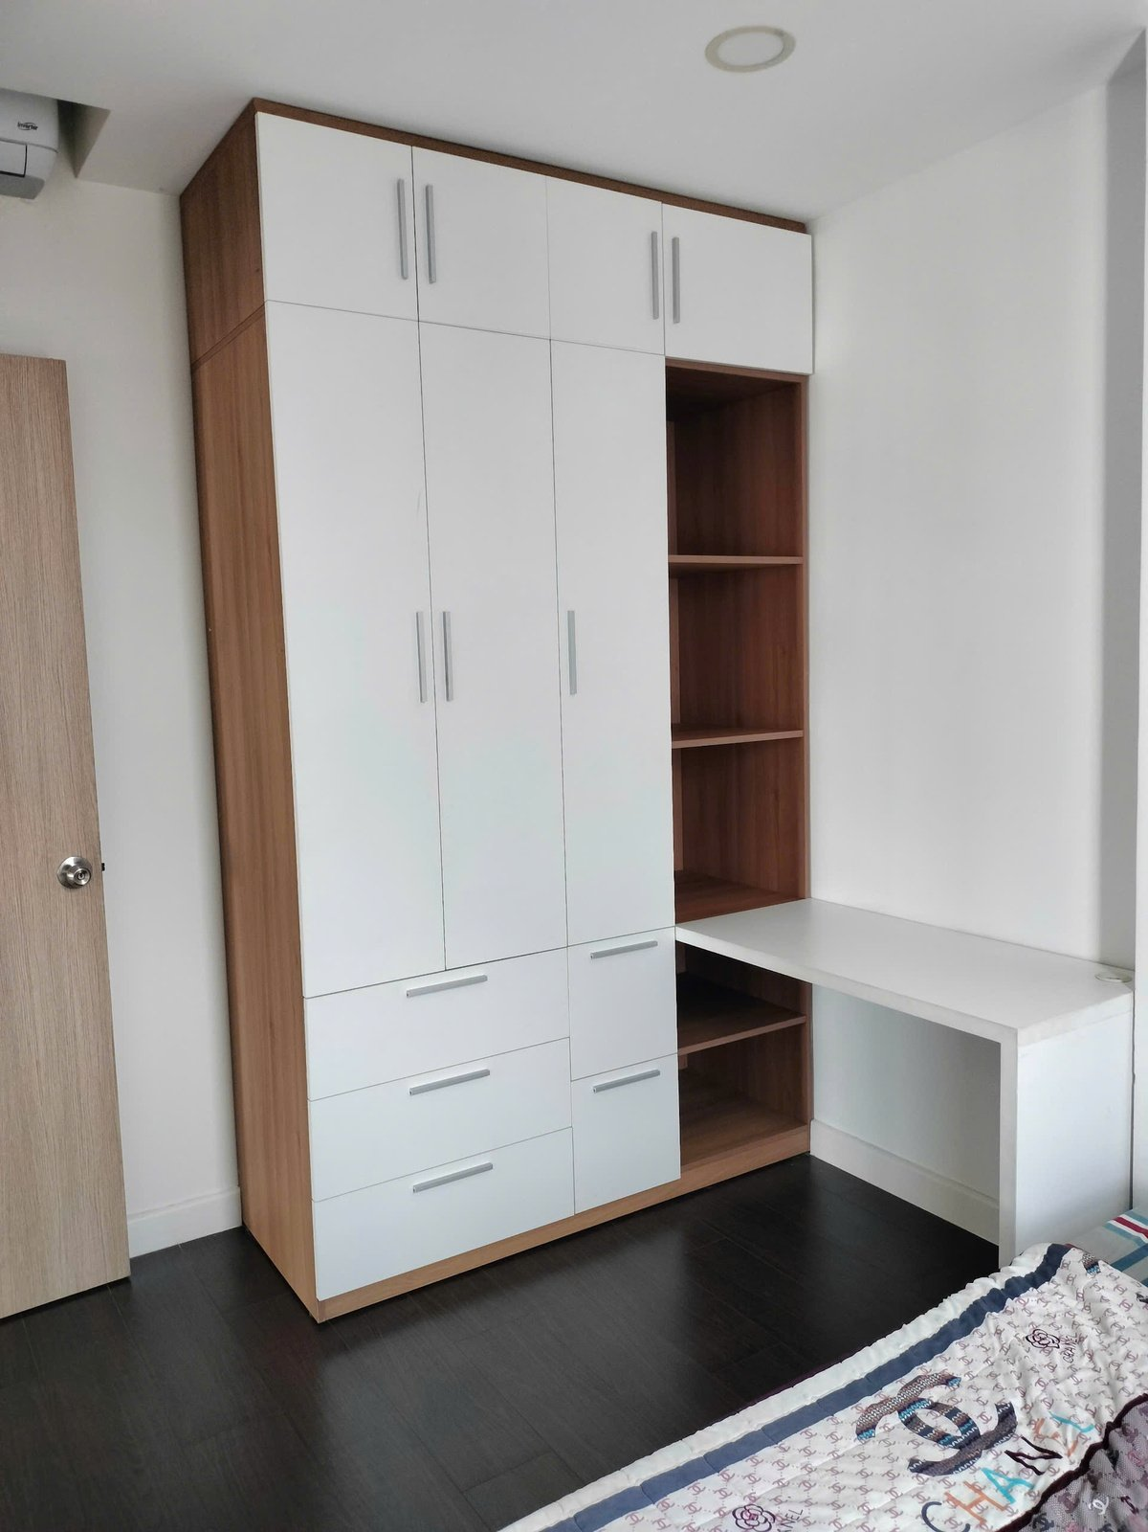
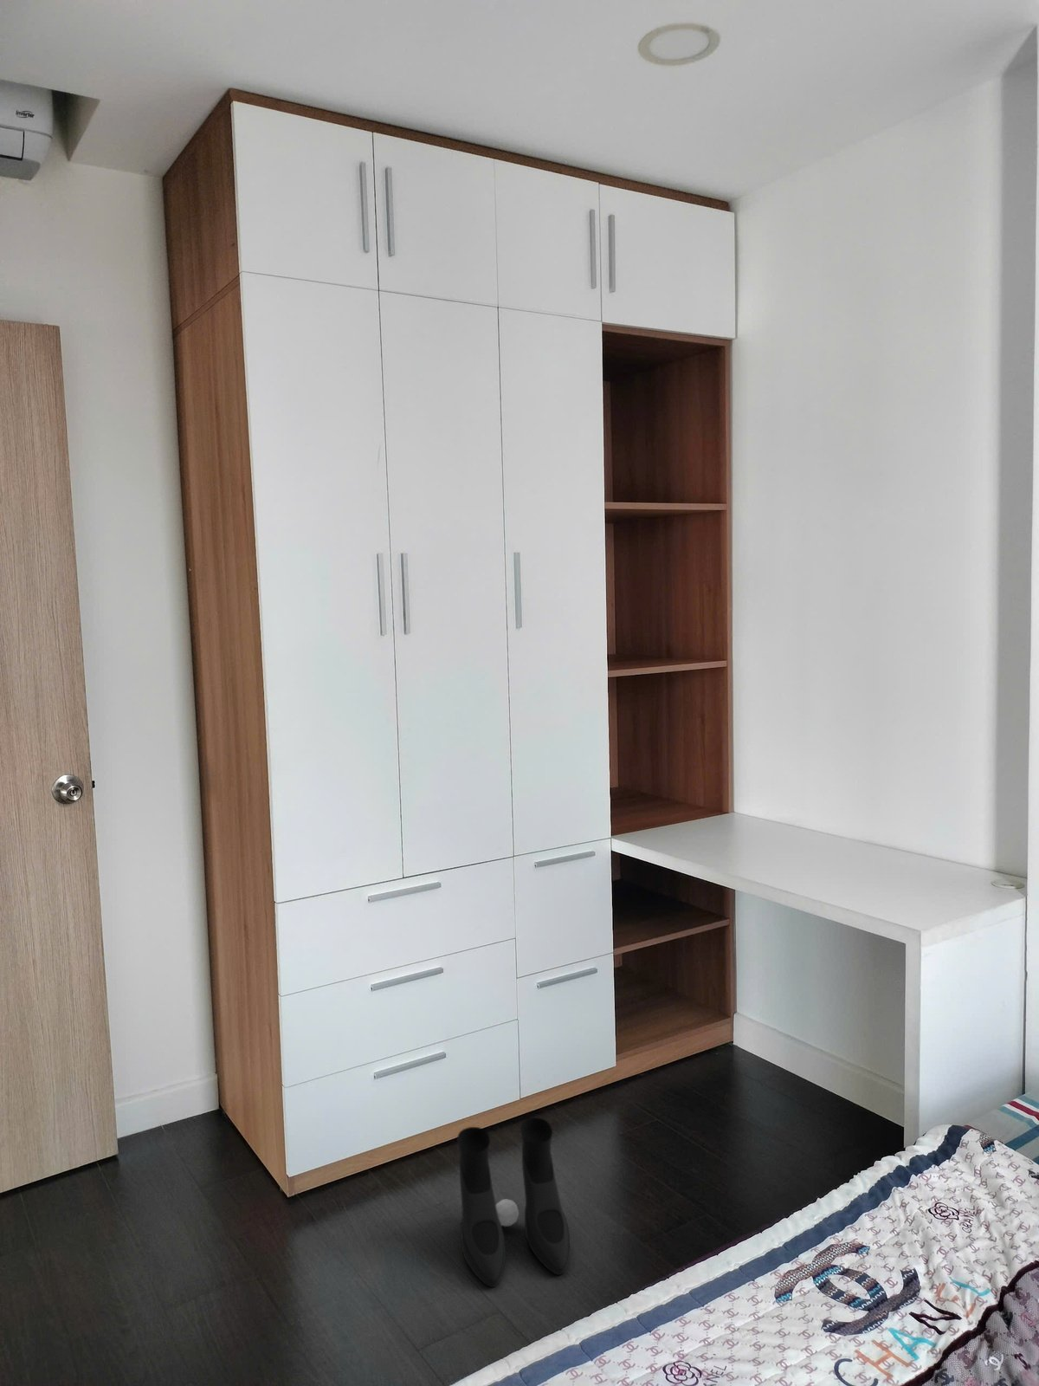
+ boots [456,1116,571,1288]
